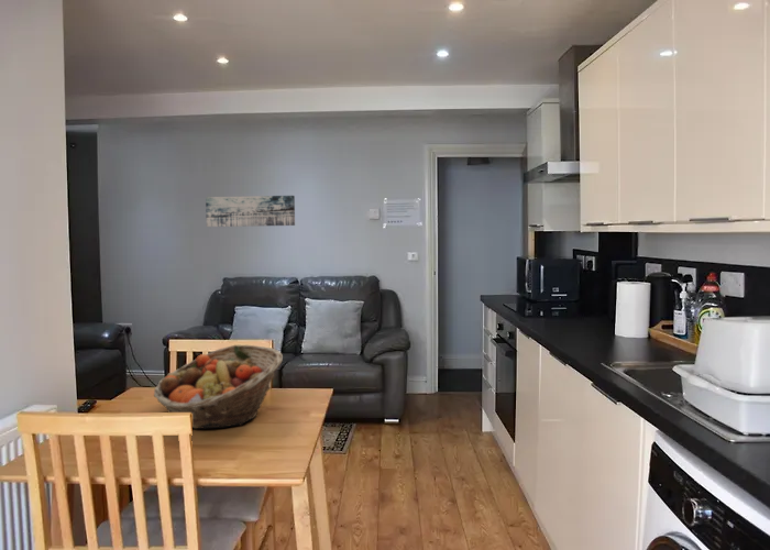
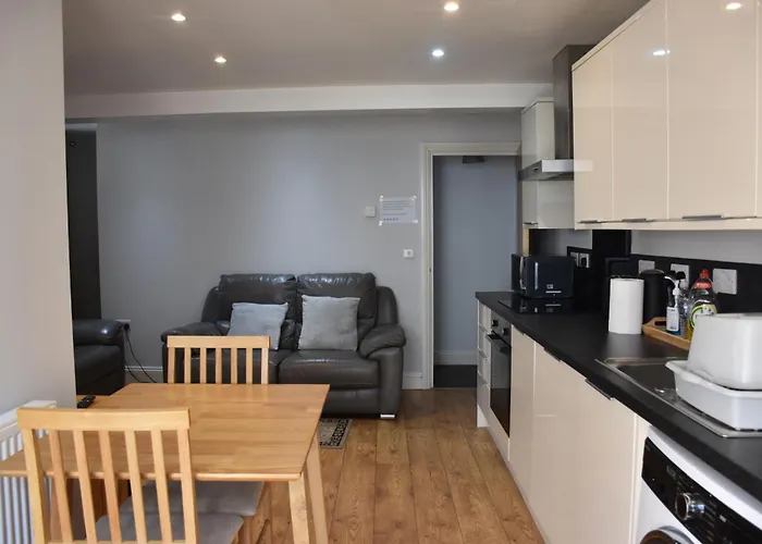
- fruit basket [153,344,284,430]
- wall art [205,195,296,228]
